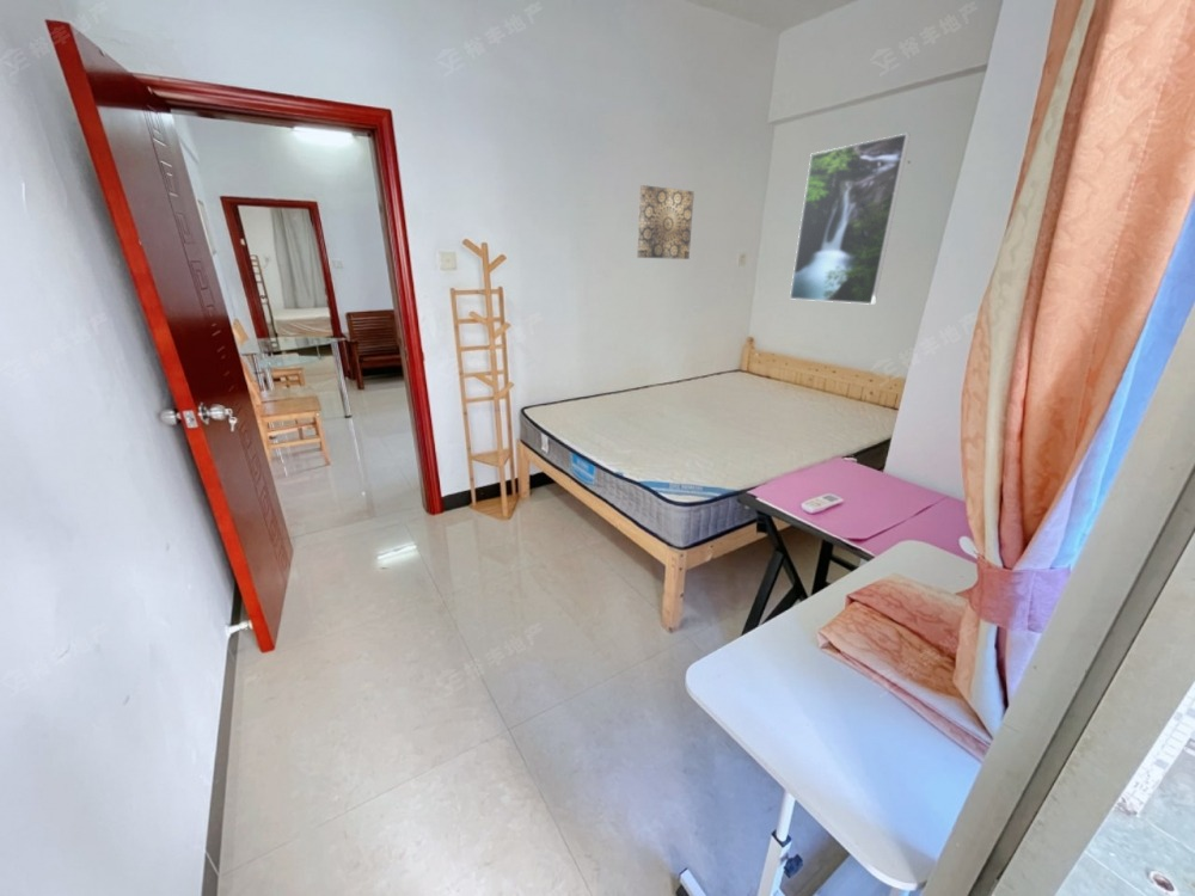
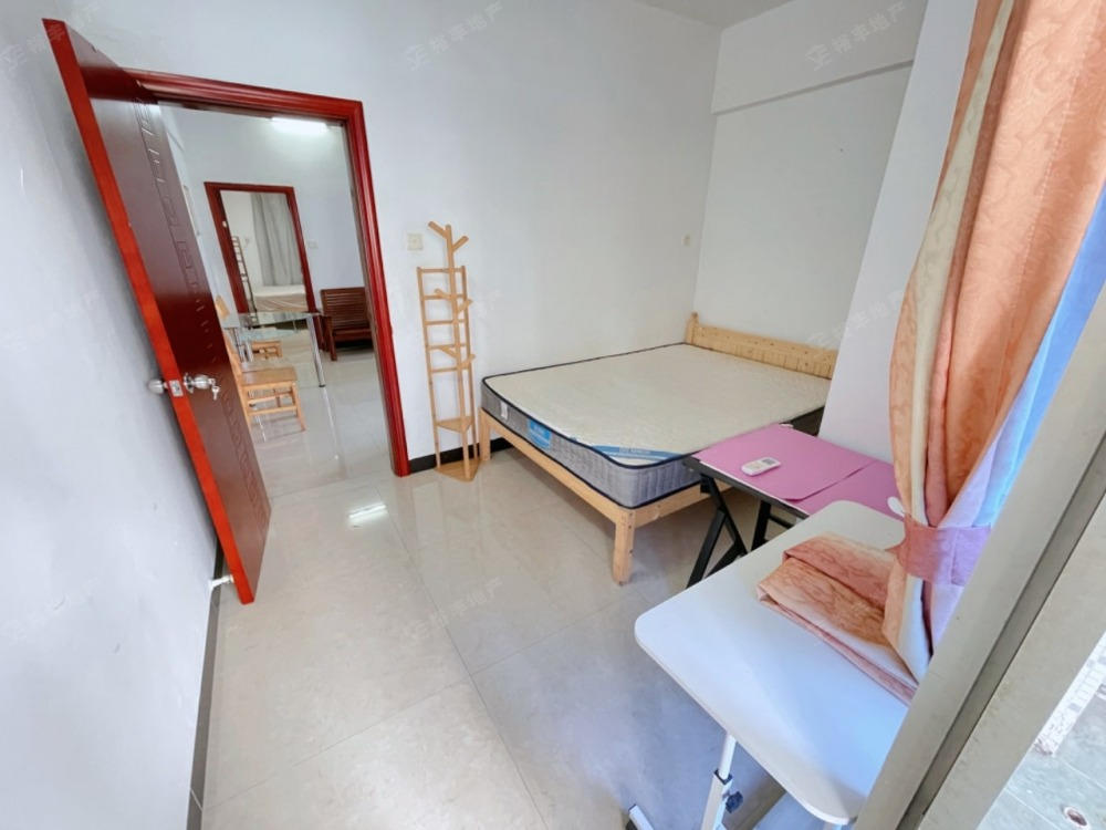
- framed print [789,133,912,306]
- wall art [636,184,695,260]
